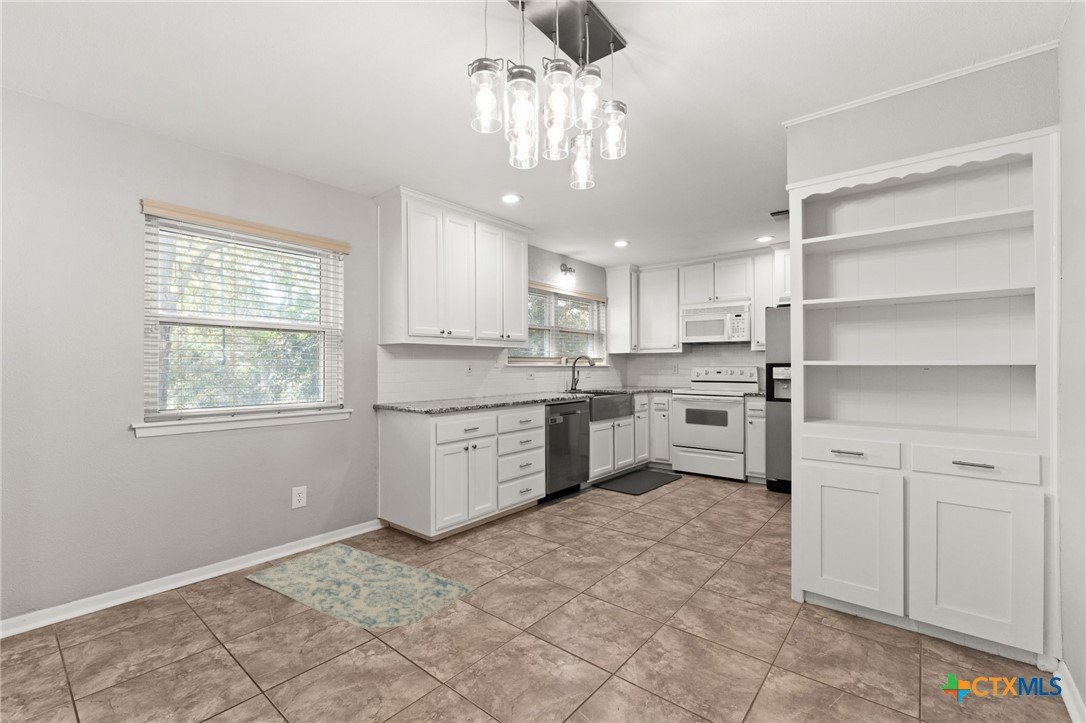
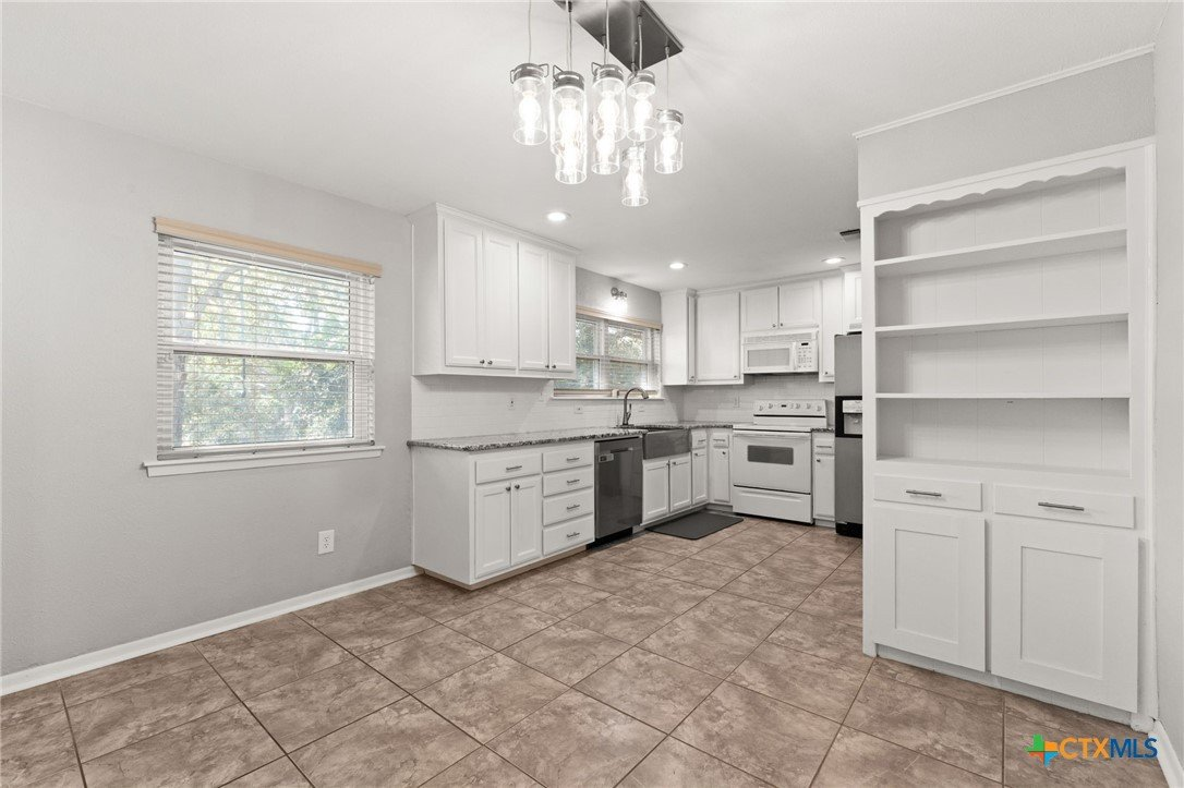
- rug [244,542,478,630]
